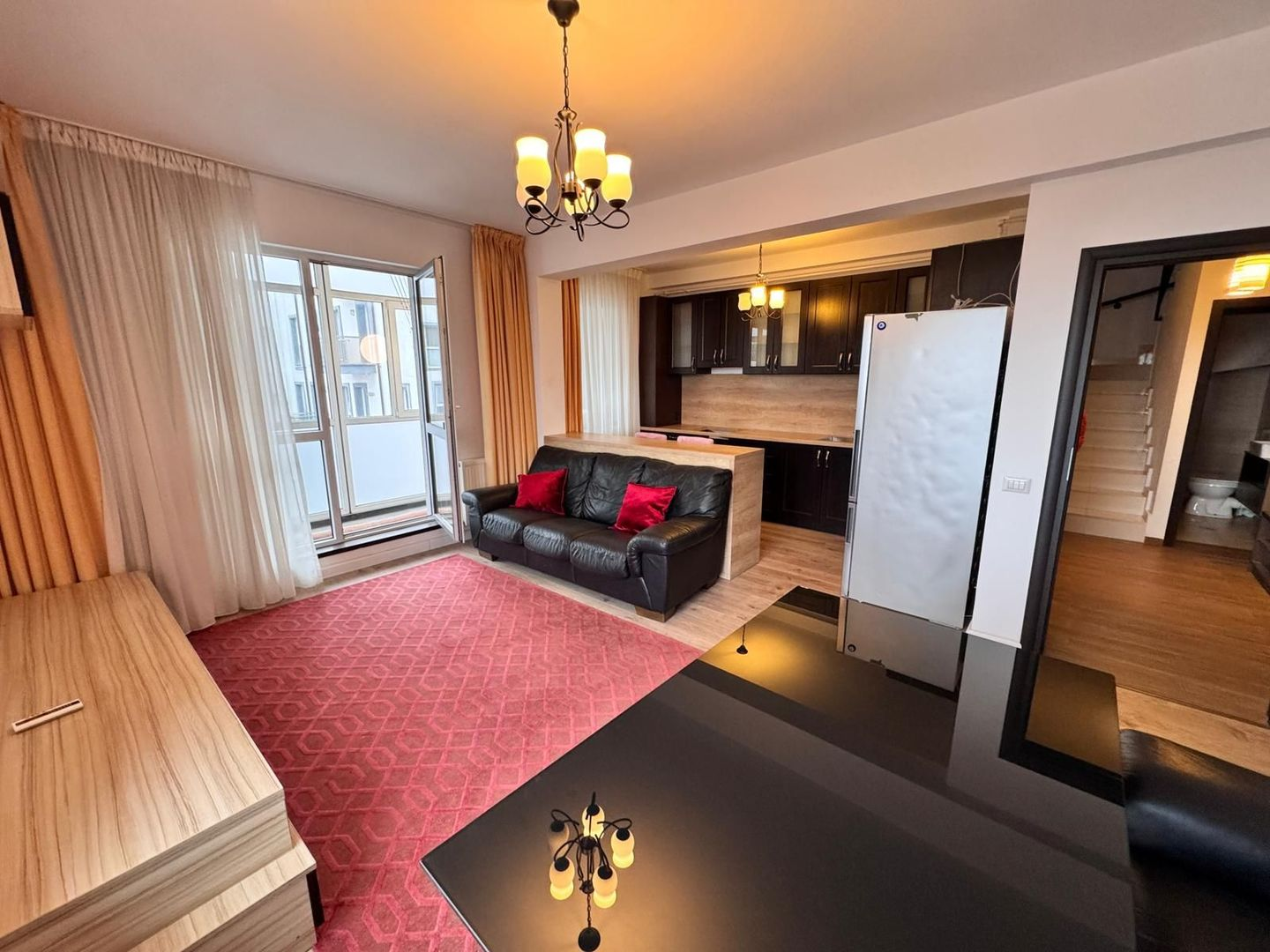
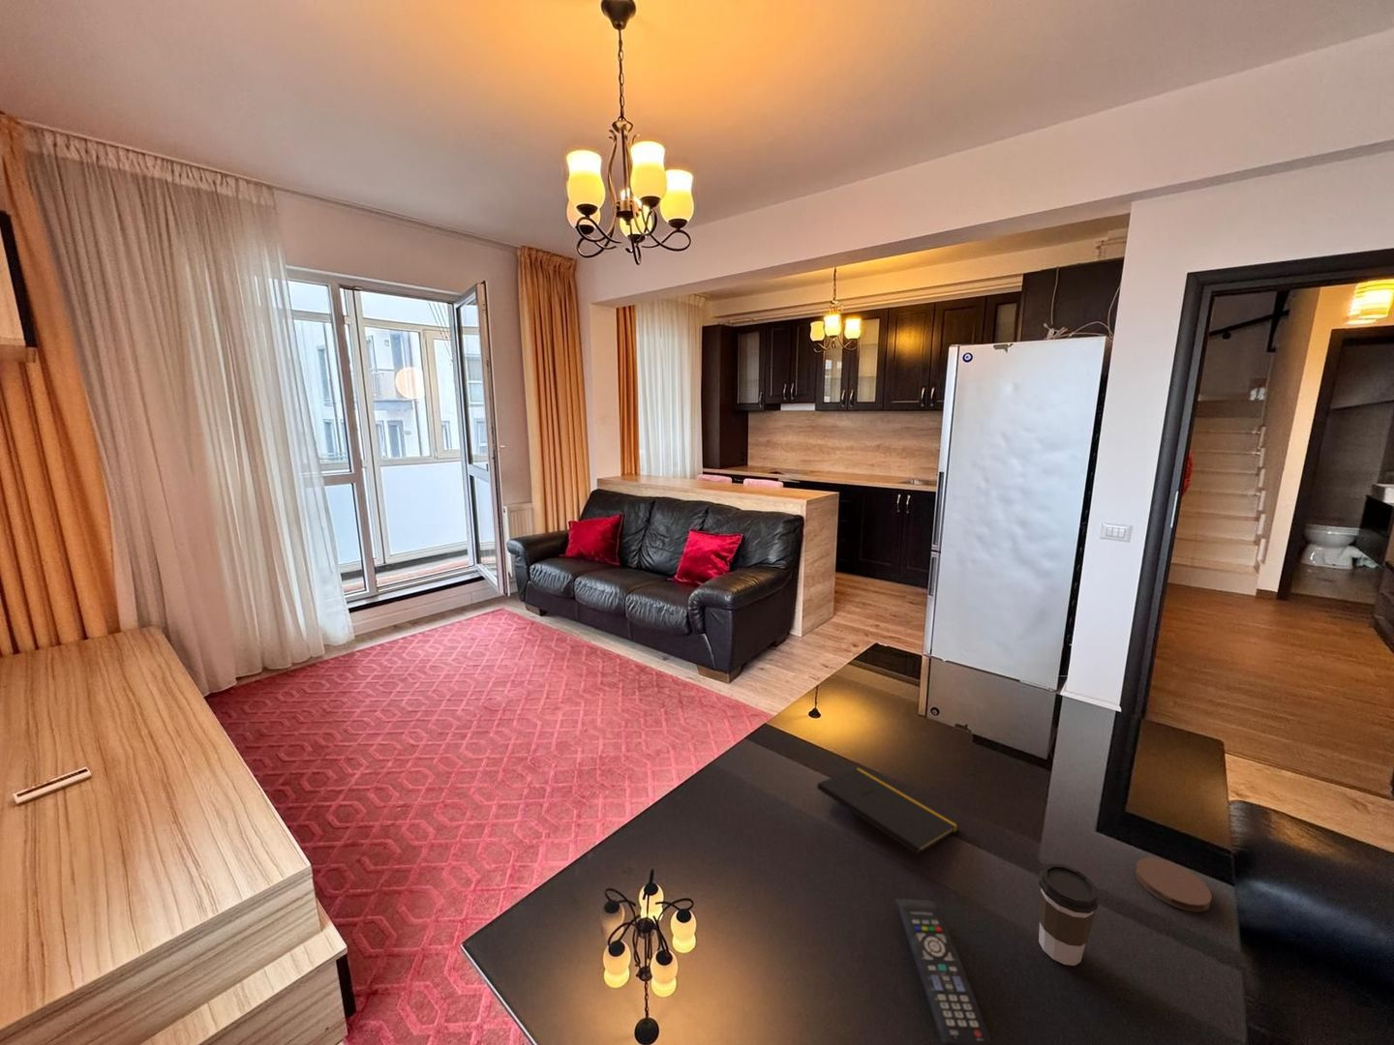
+ coffee cup [1037,863,1099,967]
+ coaster [1135,856,1213,913]
+ remote control [895,898,994,1045]
+ notepad [816,766,960,873]
